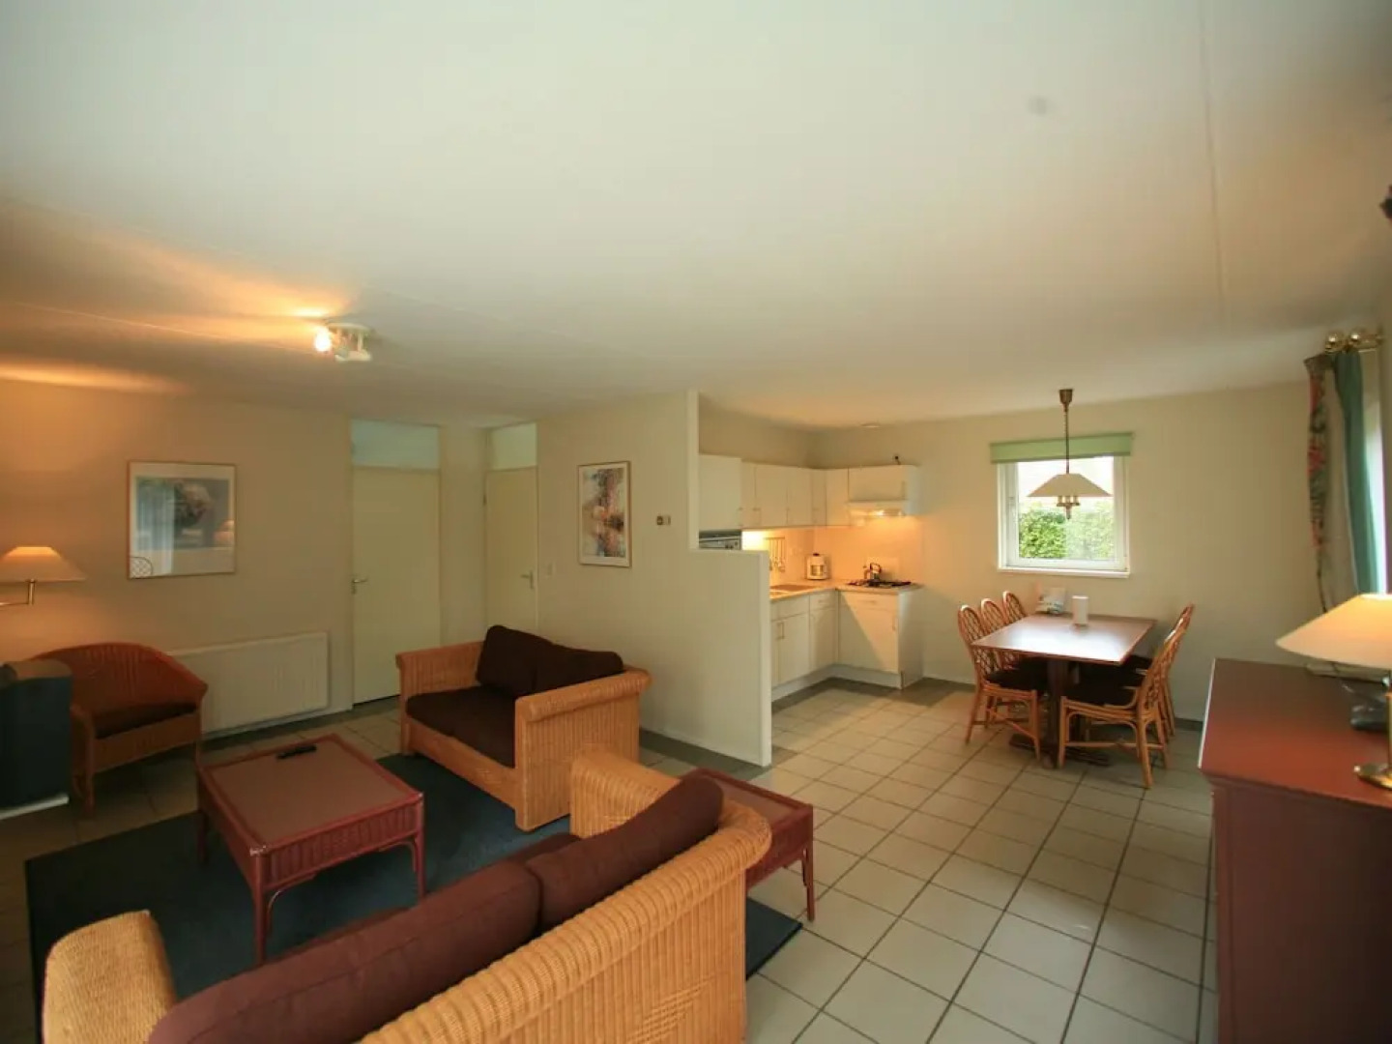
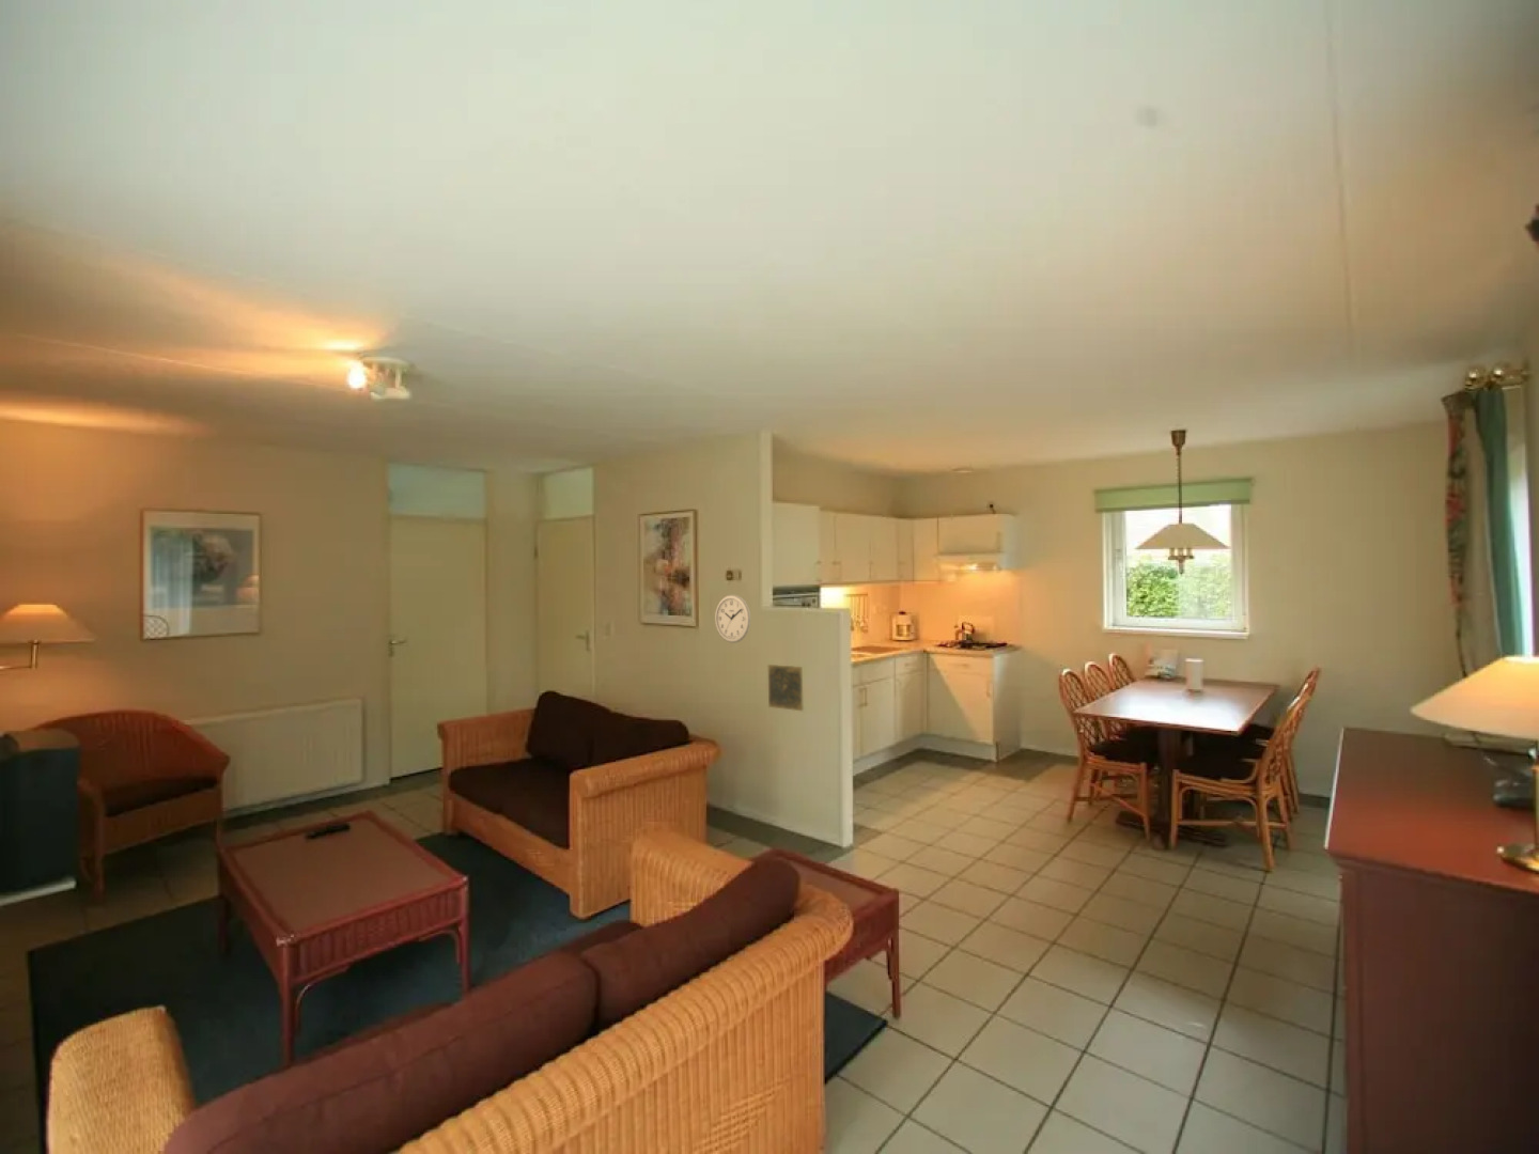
+ decorative tile [767,663,805,712]
+ wall clock [714,593,751,645]
